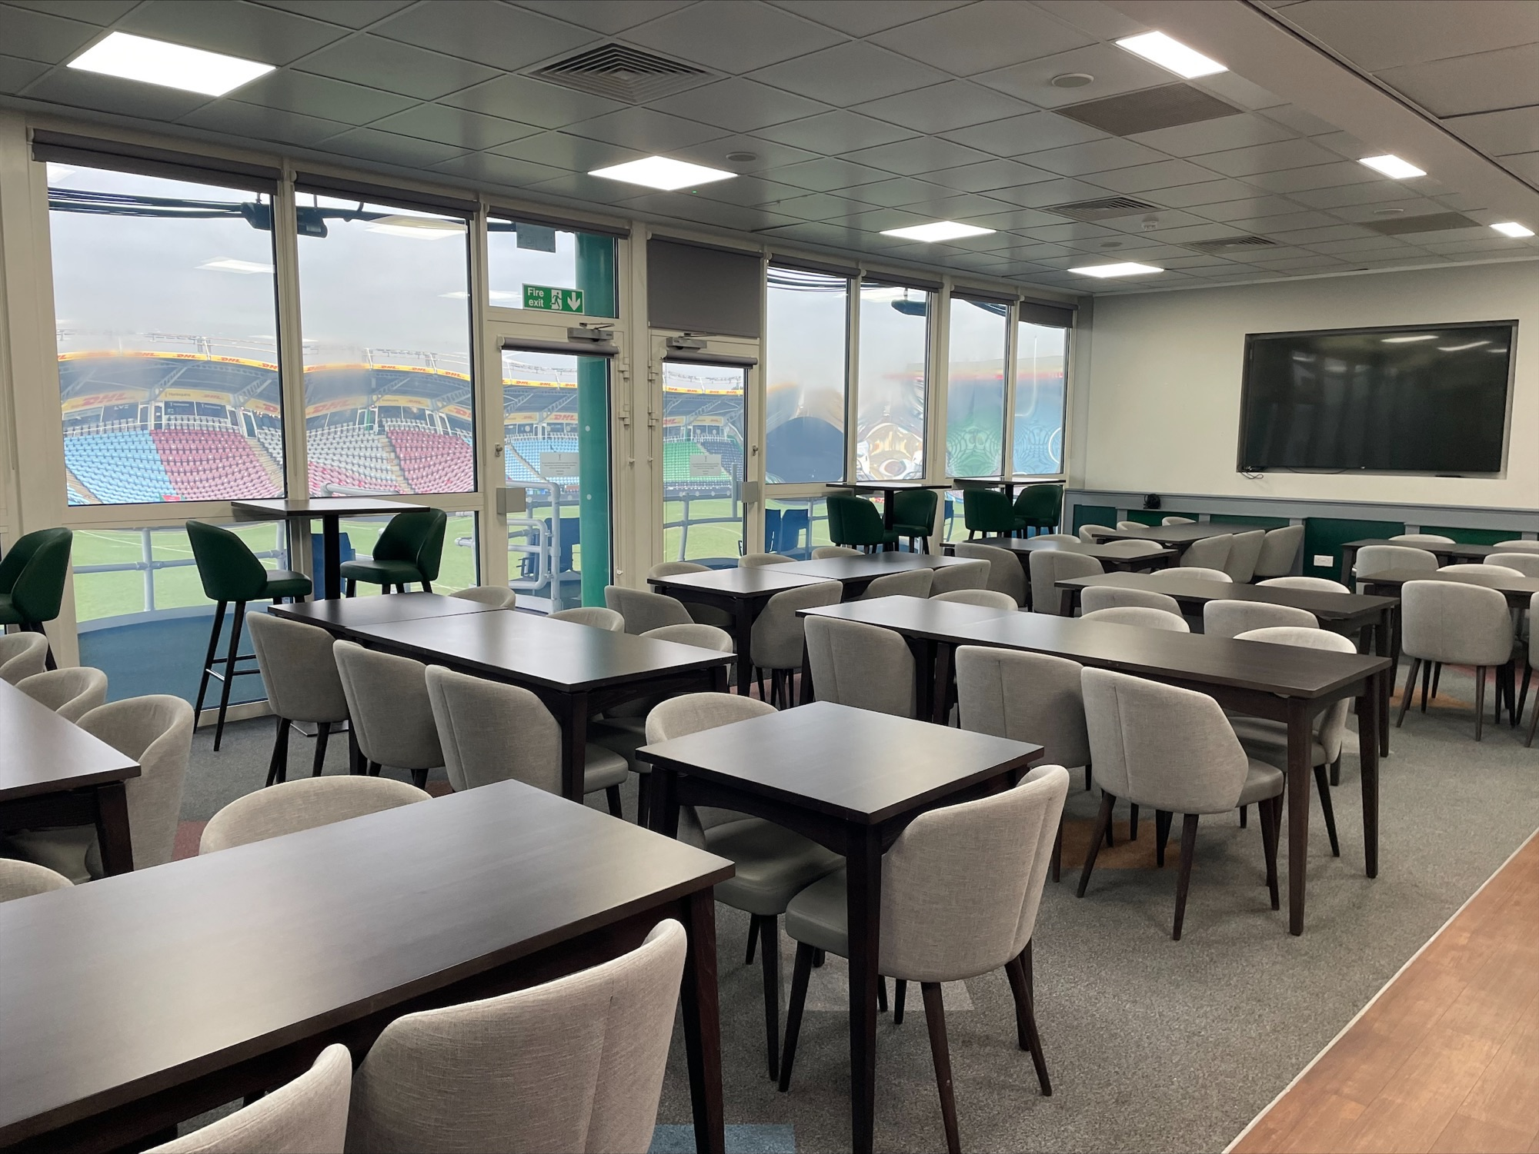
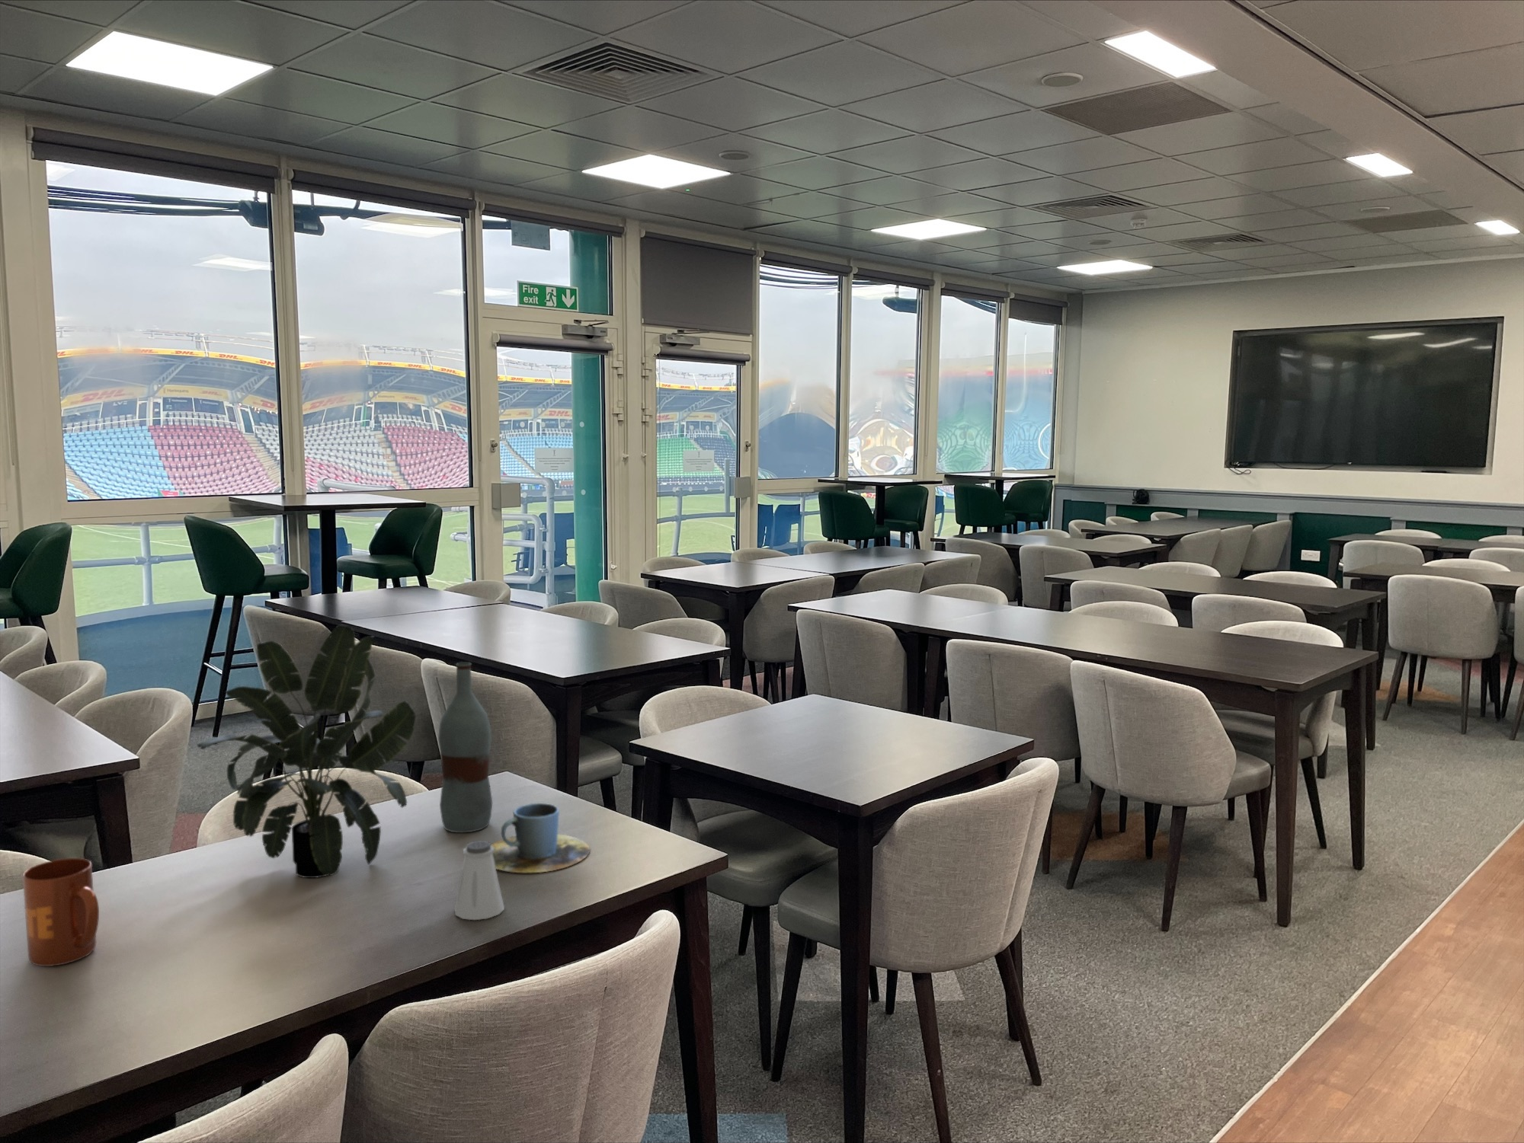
+ potted plant [197,624,417,879]
+ saltshaker [454,840,506,921]
+ cup [491,802,591,873]
+ mug [22,857,100,967]
+ bottle [437,662,494,833]
